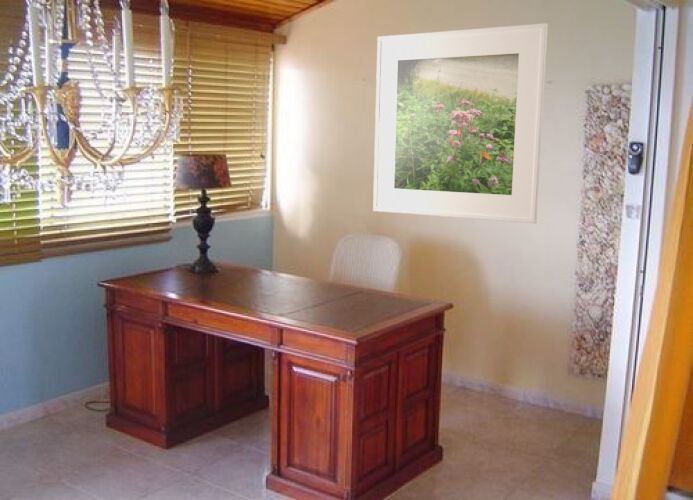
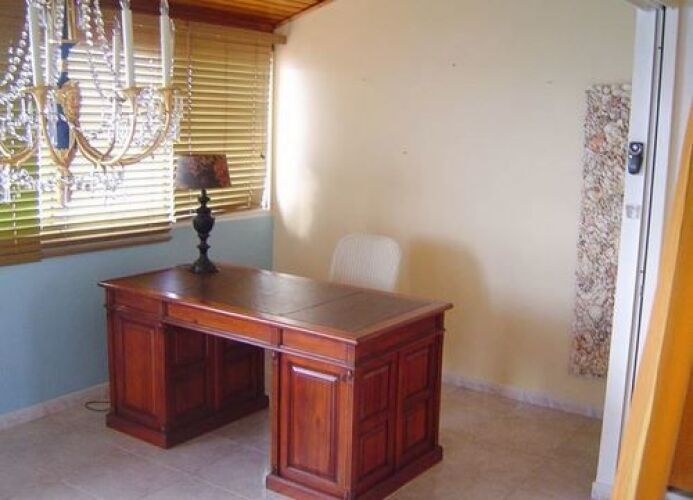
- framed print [372,22,548,225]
